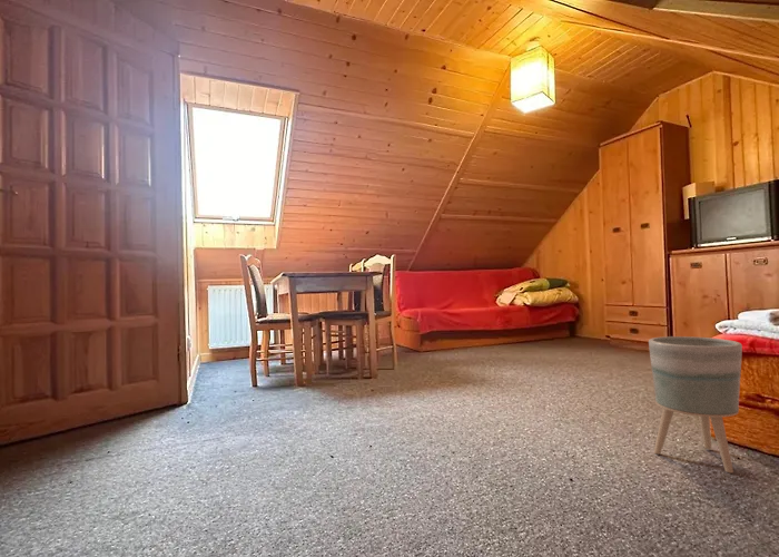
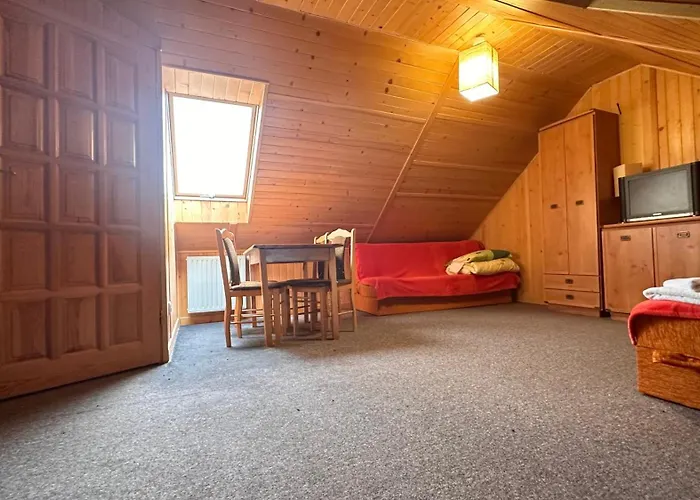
- planter [648,335,743,475]
